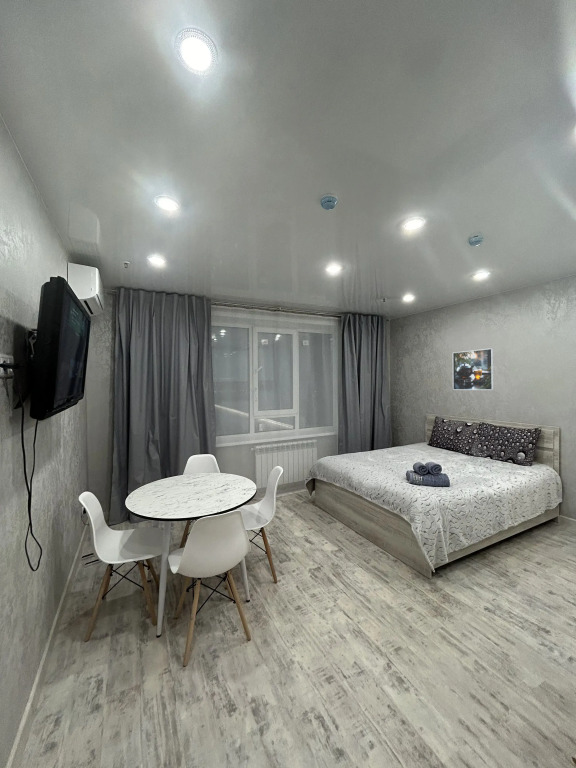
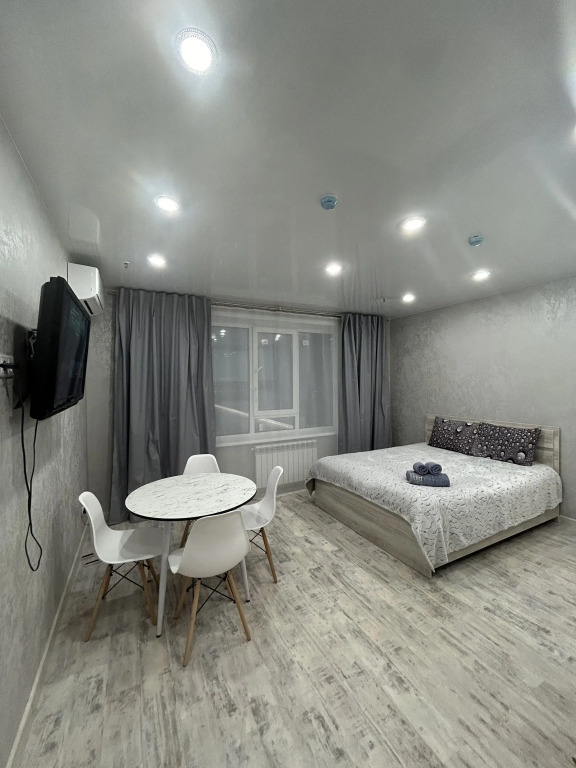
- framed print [452,347,495,391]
